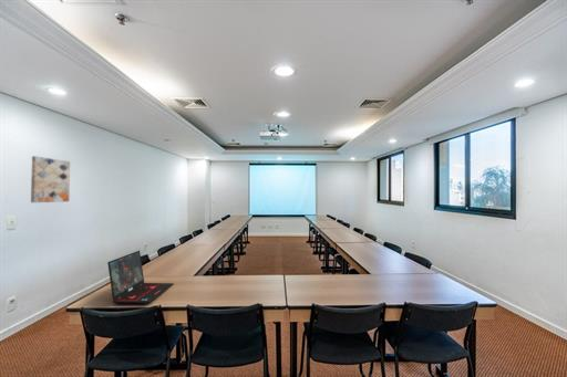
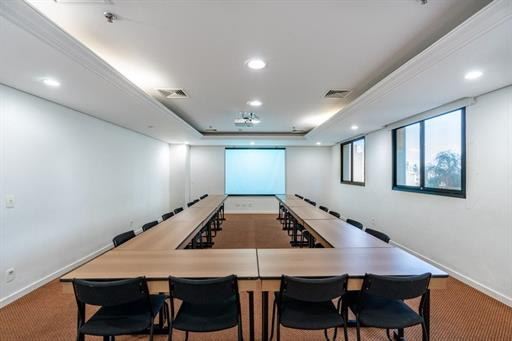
- laptop [106,250,175,305]
- wall art [30,155,71,203]
